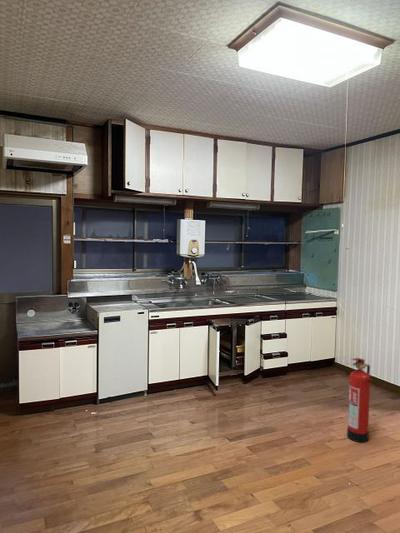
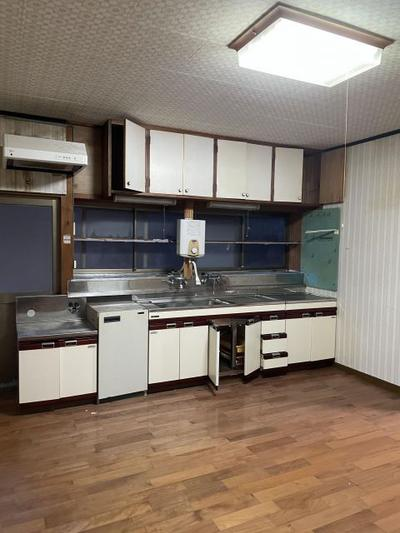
- fire extinguisher [346,357,372,443]
